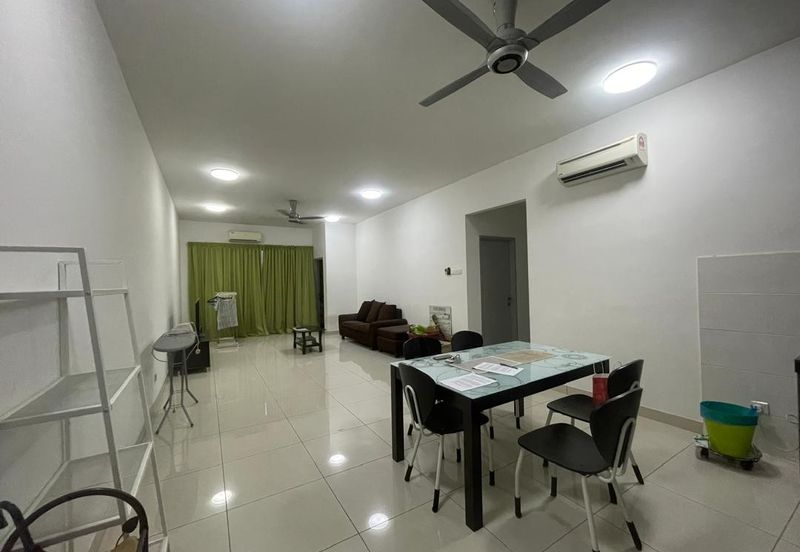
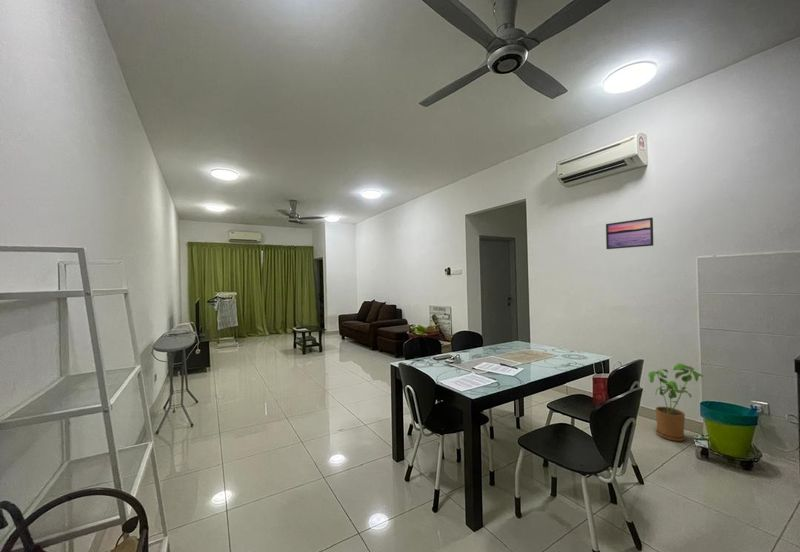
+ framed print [605,217,654,250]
+ house plant [647,363,704,442]
